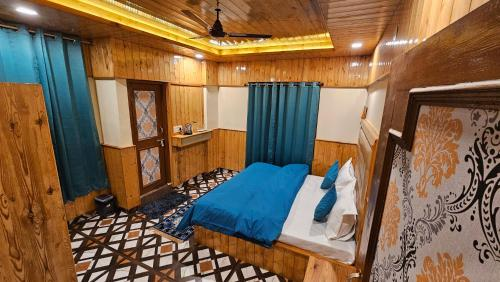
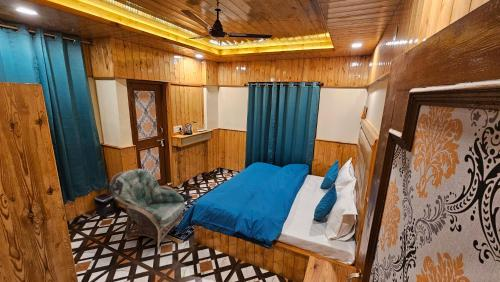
+ armchair [108,168,186,250]
